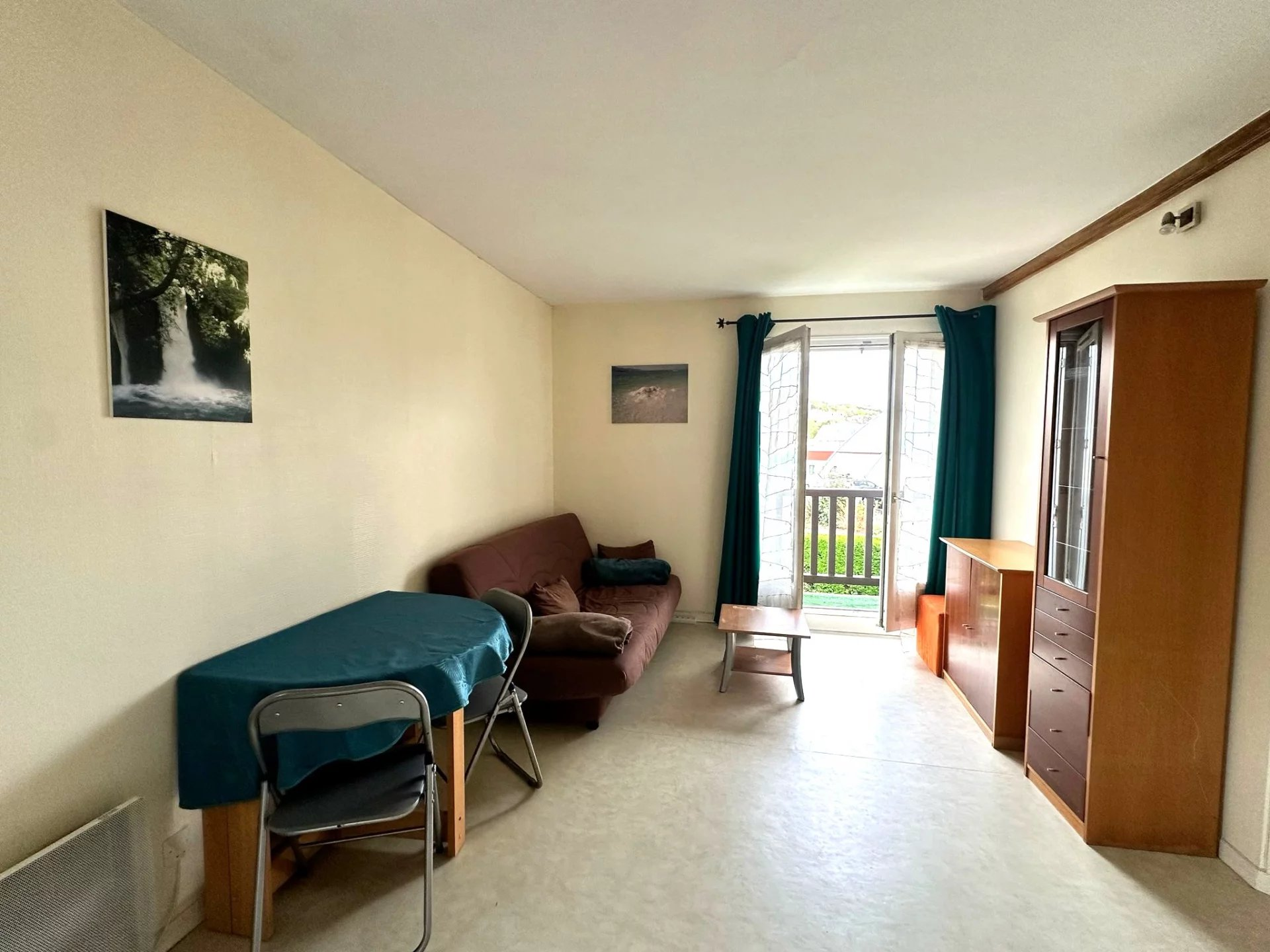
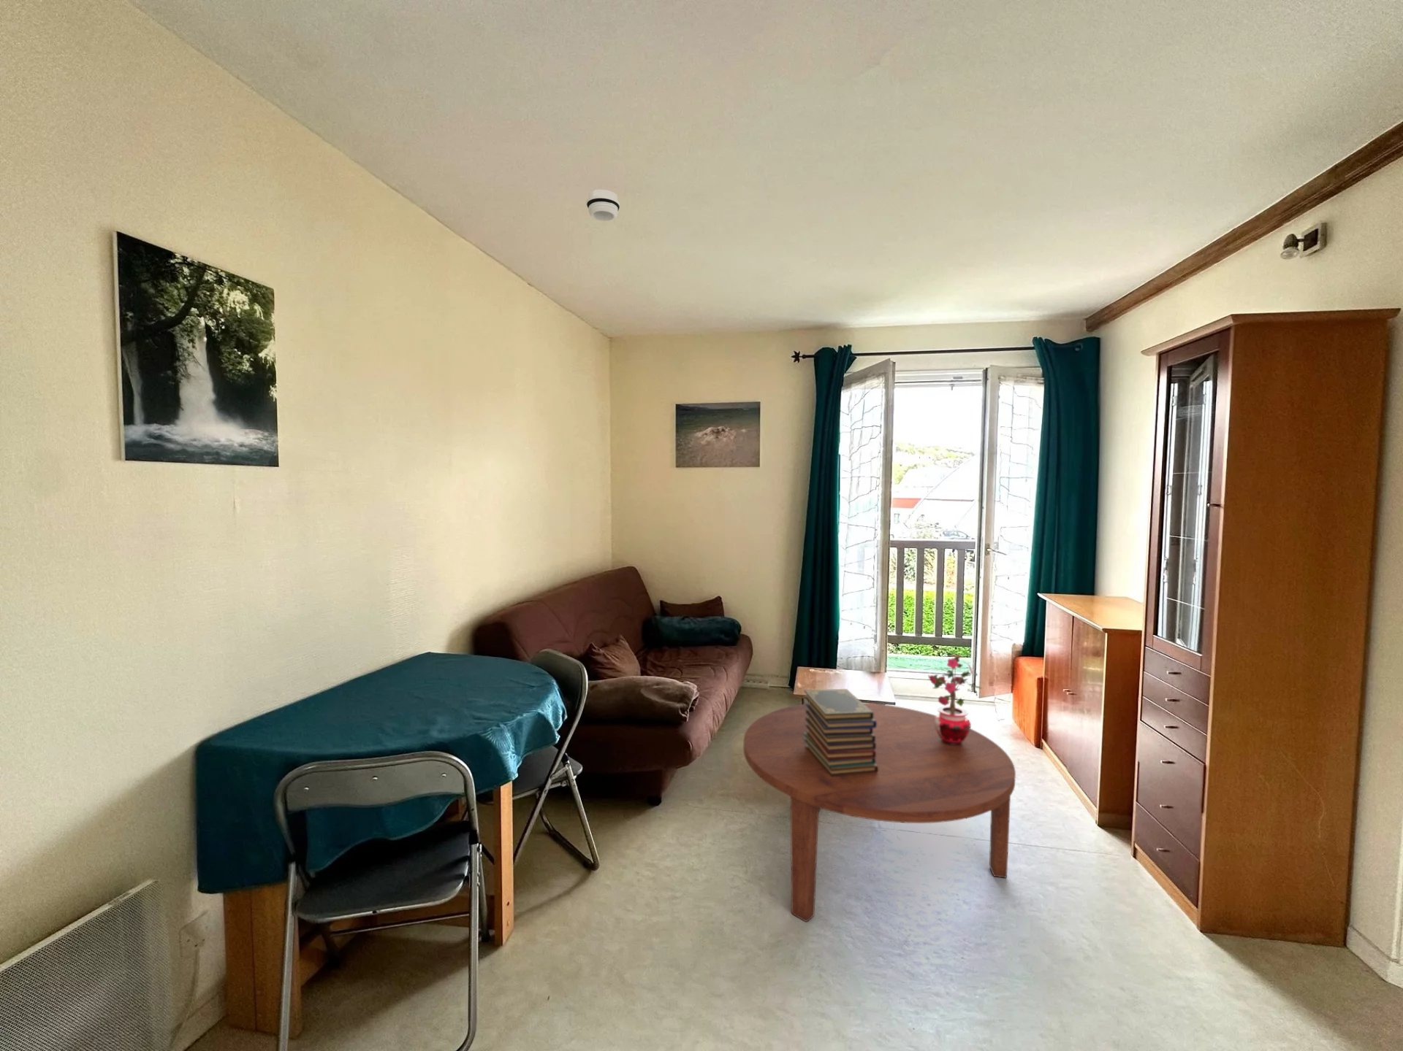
+ coffee table [742,701,1016,923]
+ potted plant [926,651,983,745]
+ book stack [803,688,878,776]
+ smoke detector [586,189,621,222]
